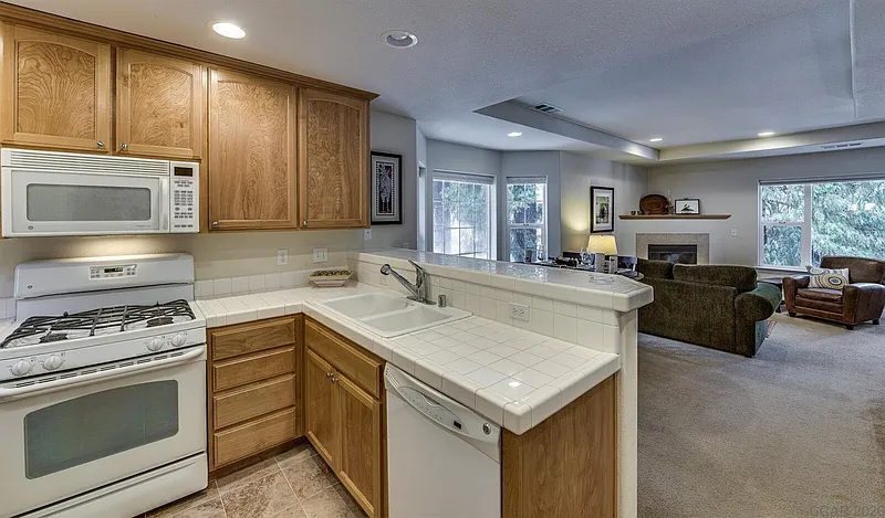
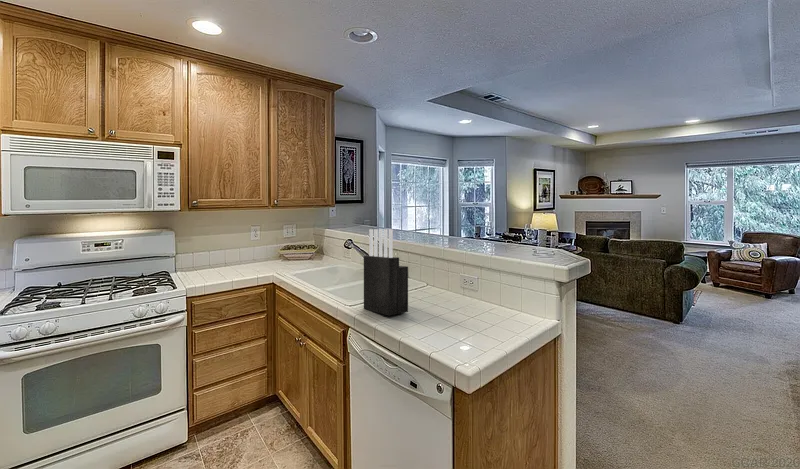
+ knife block [363,228,409,317]
